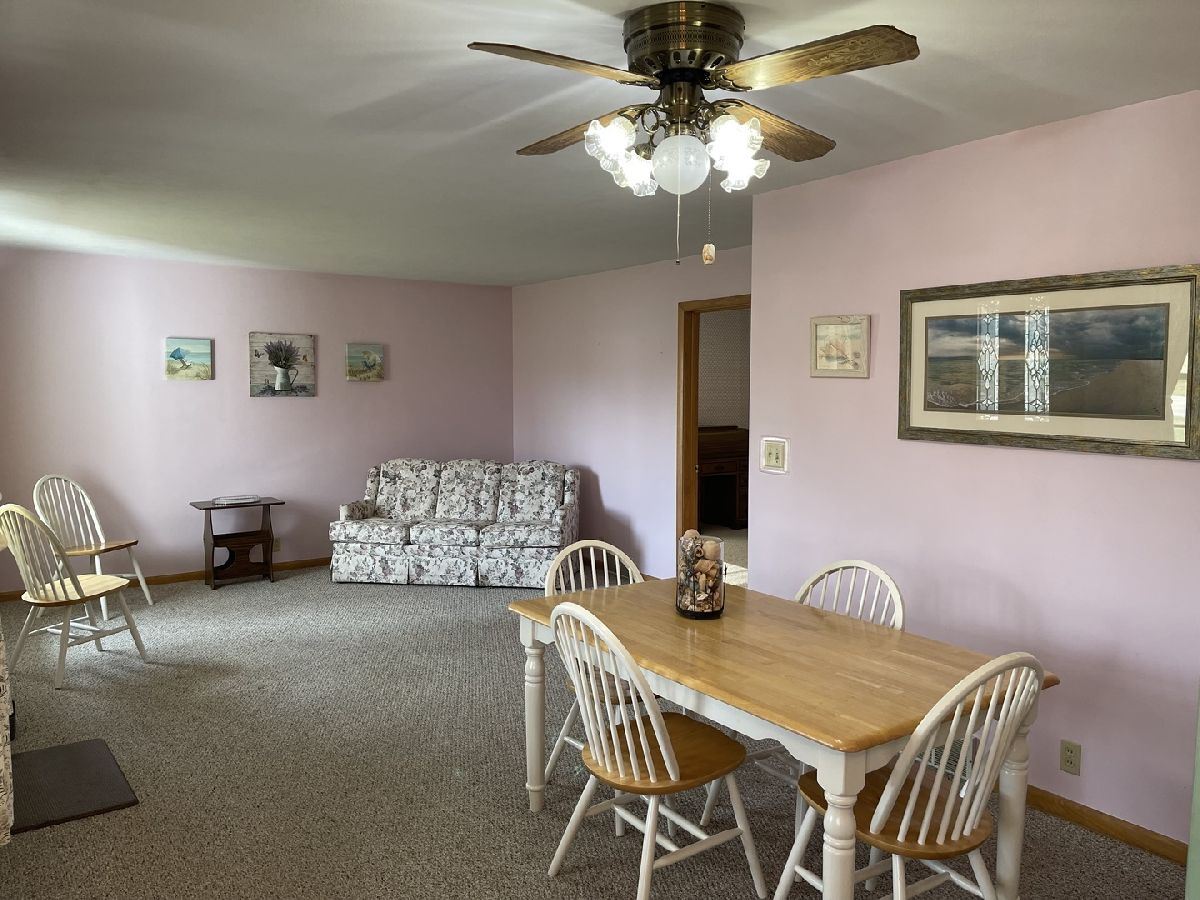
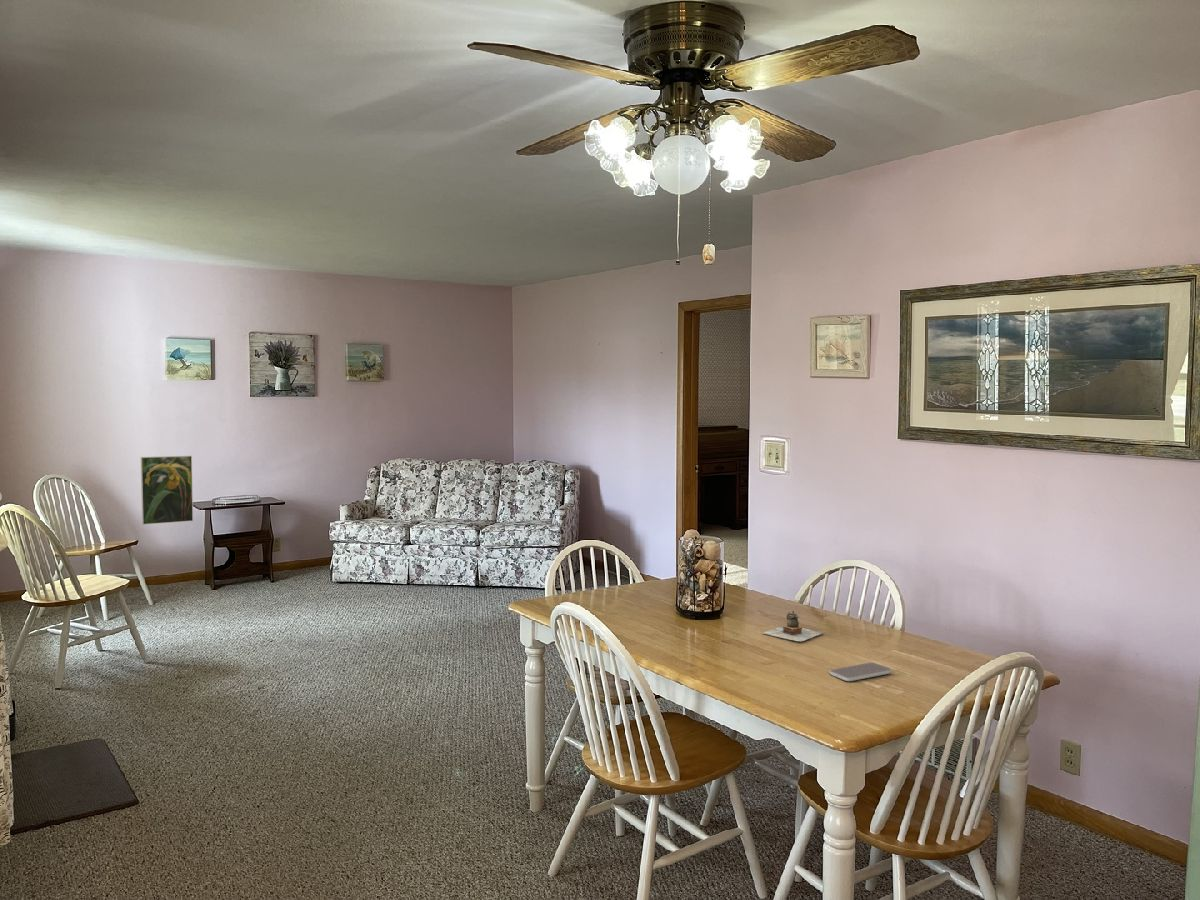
+ teapot [762,610,823,642]
+ smartphone [829,661,893,682]
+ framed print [140,455,194,526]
